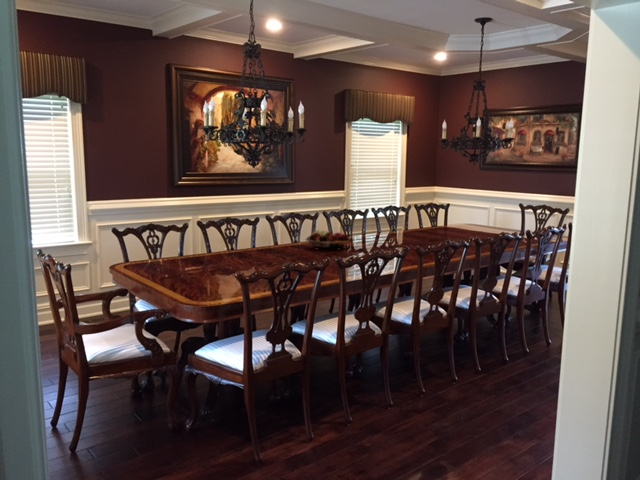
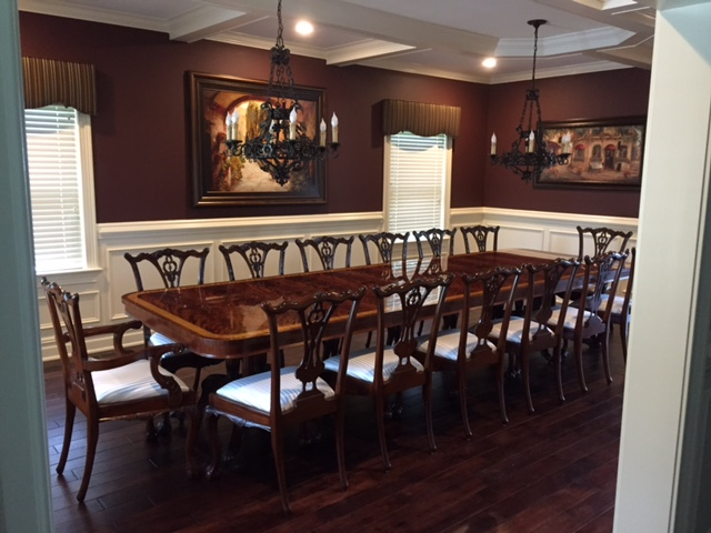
- fruit basket [304,229,351,250]
